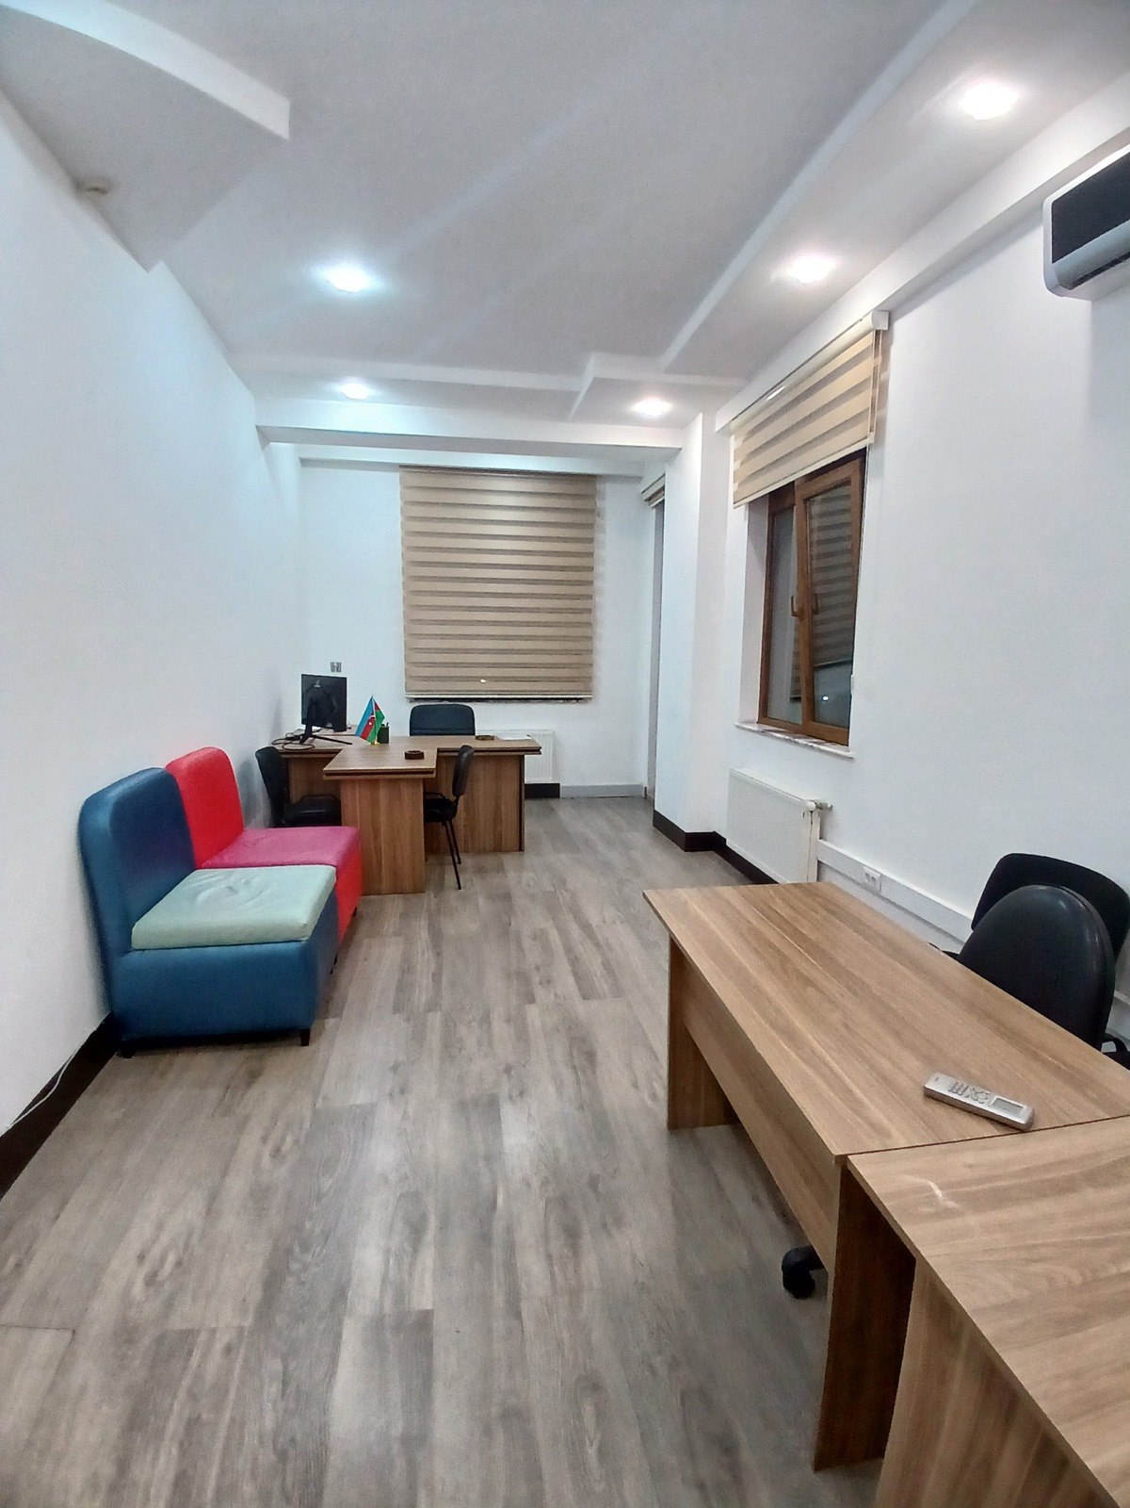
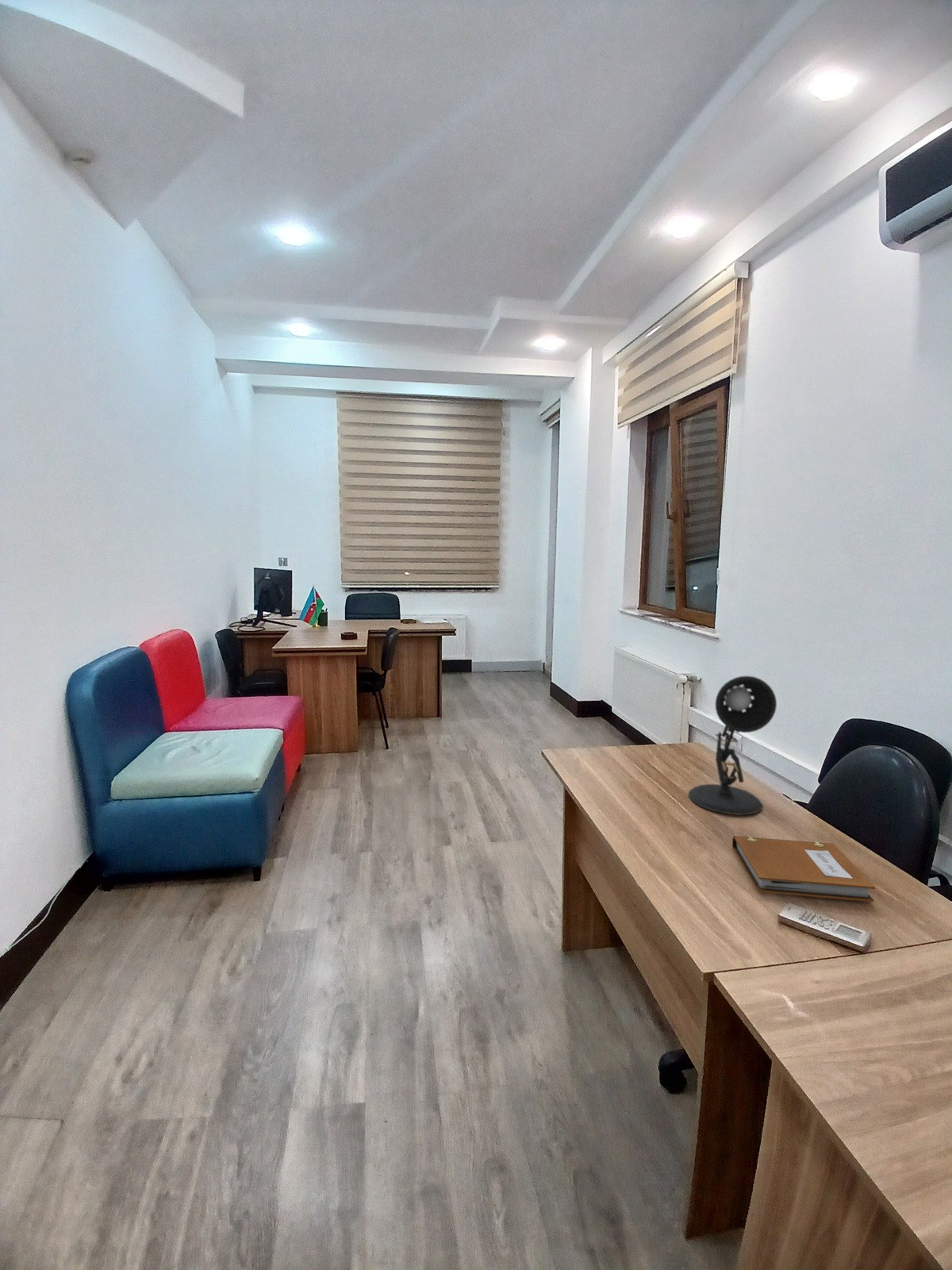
+ desk lamp [688,675,777,816]
+ notebook [731,836,876,902]
